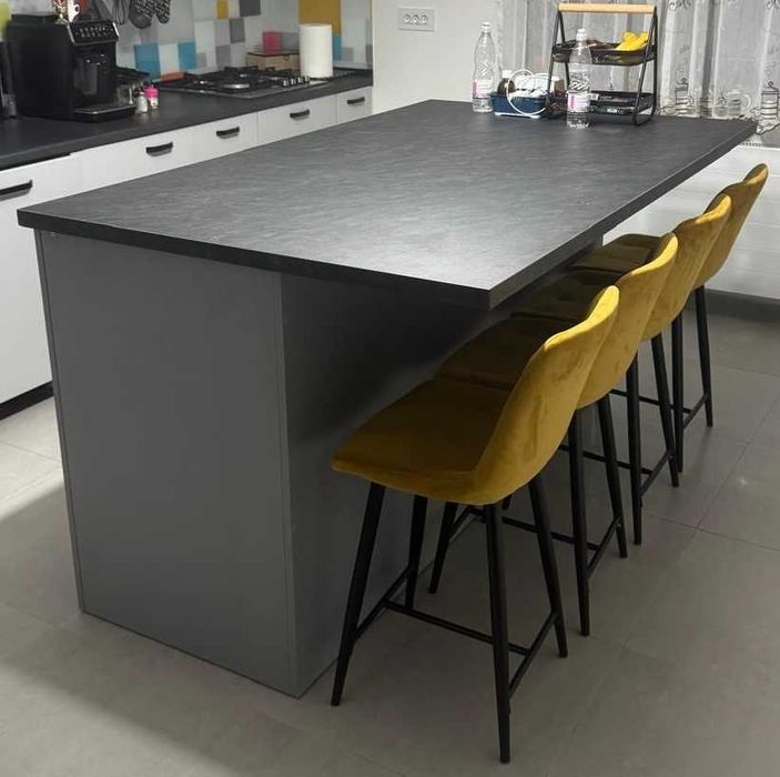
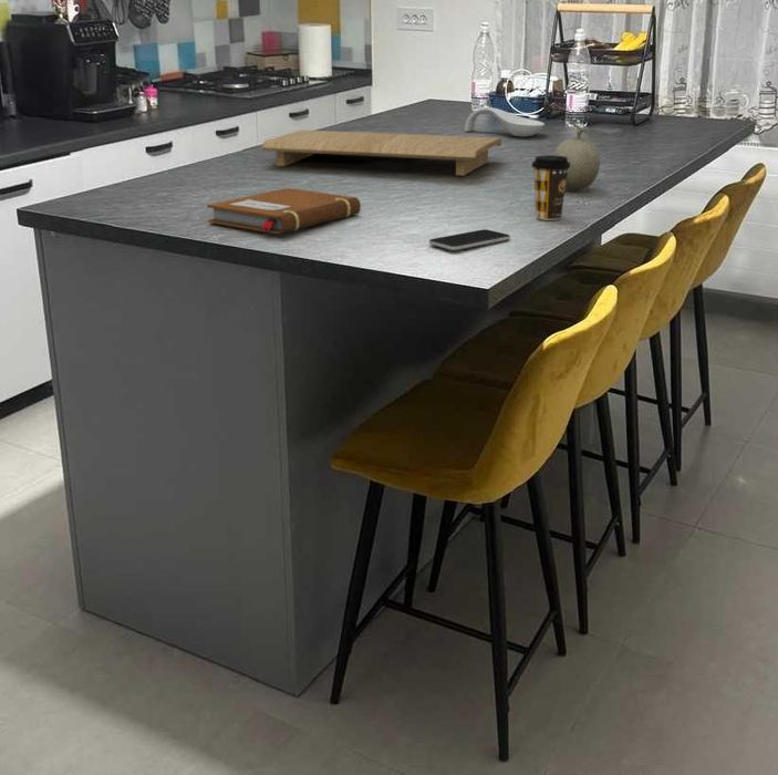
+ spoon rest [464,106,546,137]
+ coffee cup [530,154,571,221]
+ fruit [552,118,605,192]
+ cutting board [260,128,502,176]
+ smartphone [428,228,511,251]
+ notebook [206,187,362,235]
